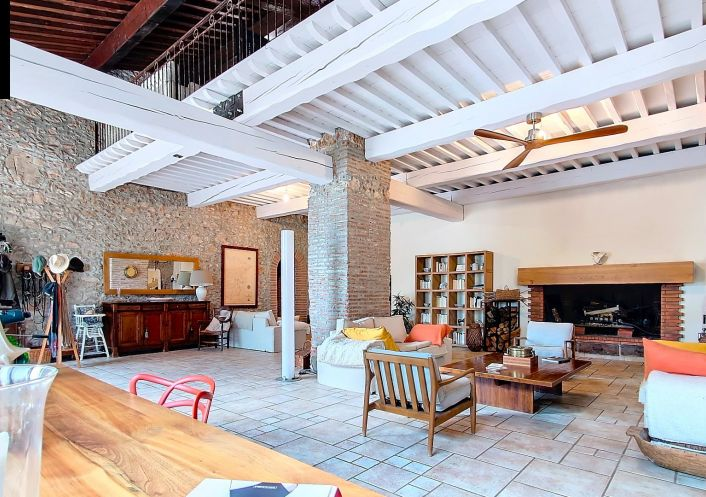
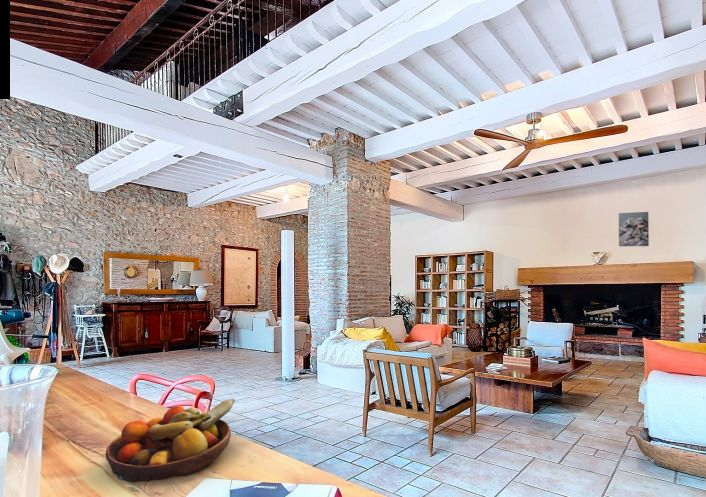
+ fruit bowl [104,398,236,483]
+ wall art [618,211,650,247]
